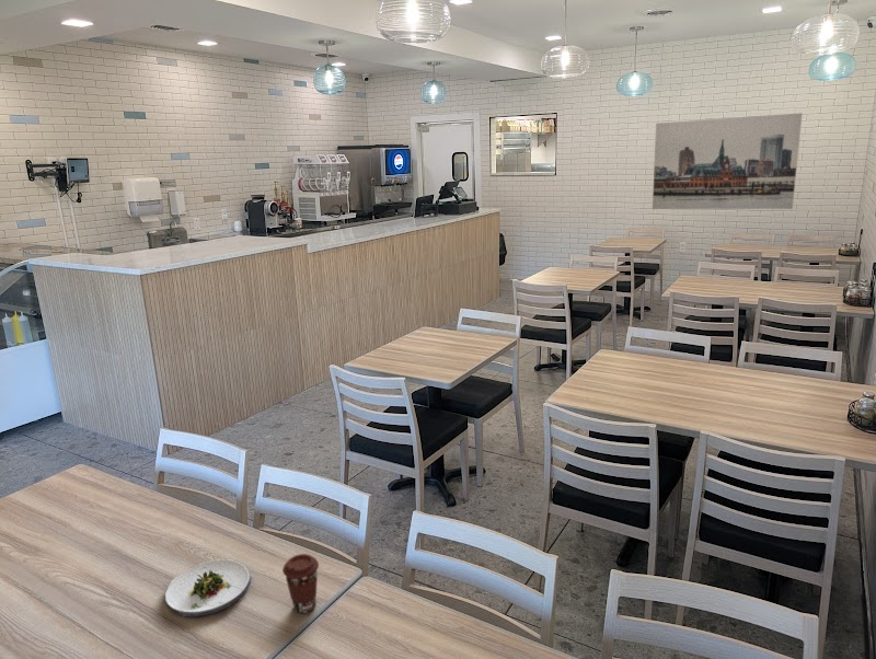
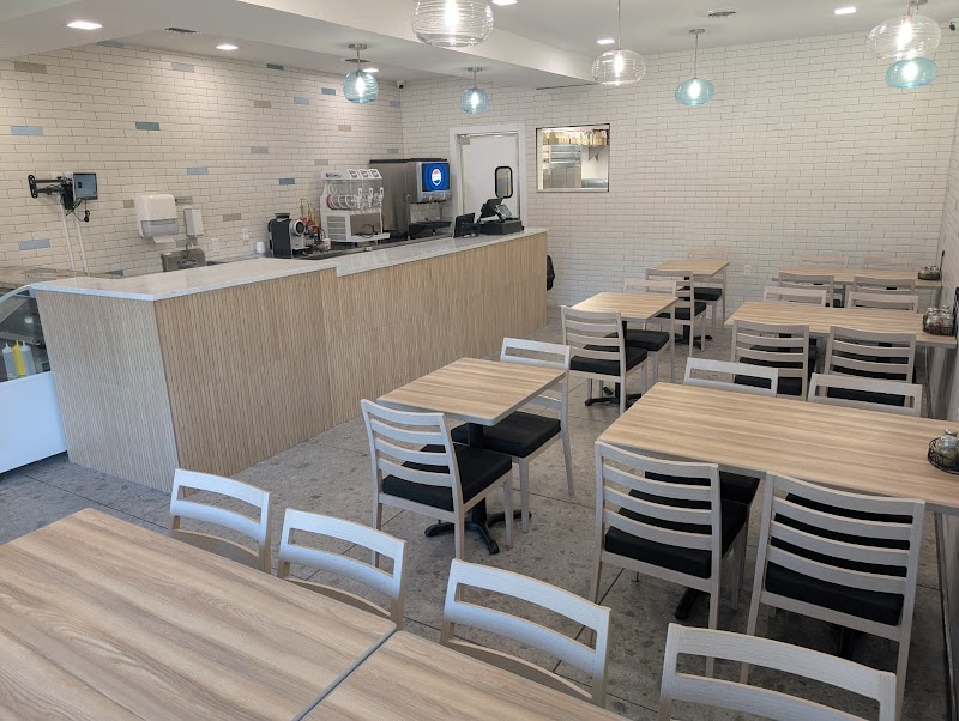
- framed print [652,112,804,210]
- salad plate [164,558,253,617]
- coffee cup [281,553,320,614]
